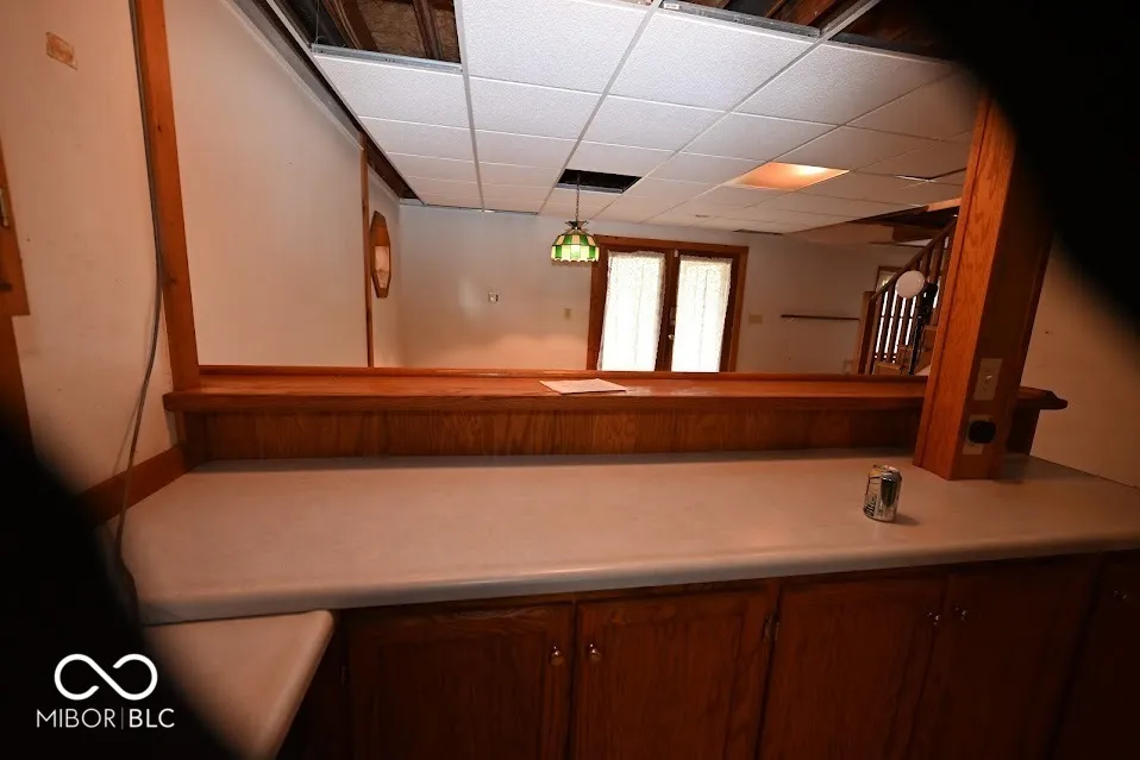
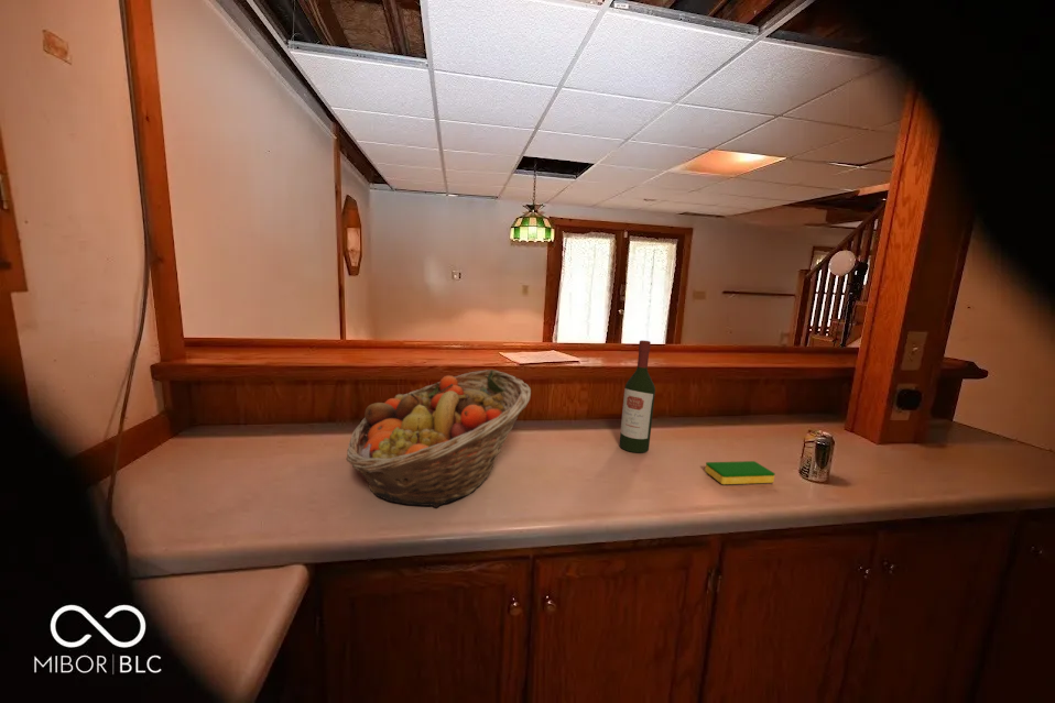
+ dish sponge [704,460,776,485]
+ fruit basket [346,369,532,508]
+ wine bottle [619,340,656,453]
